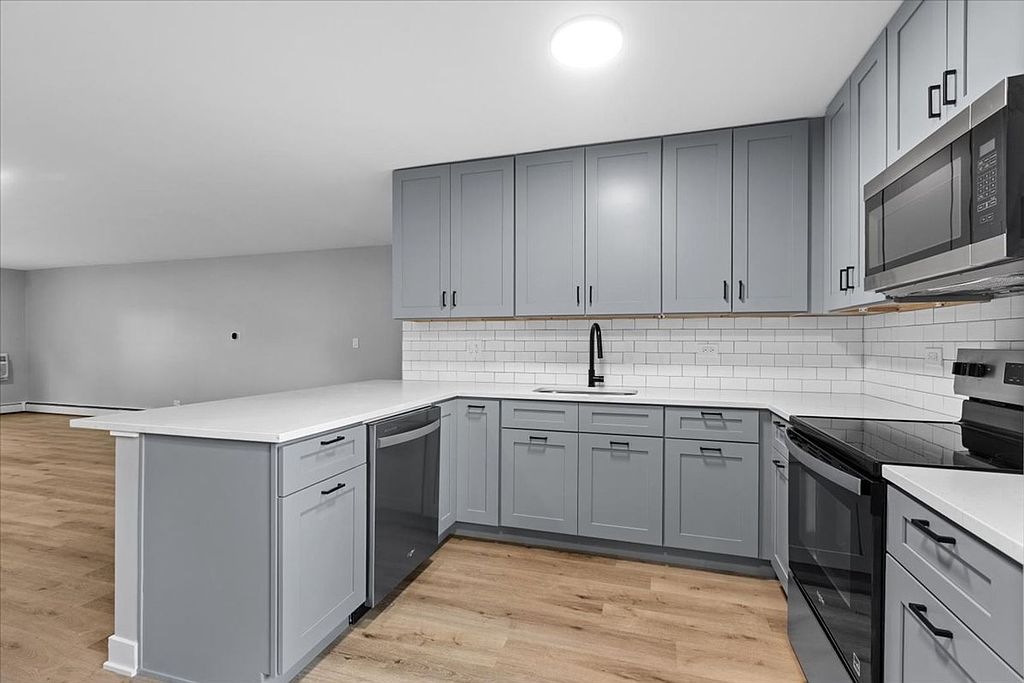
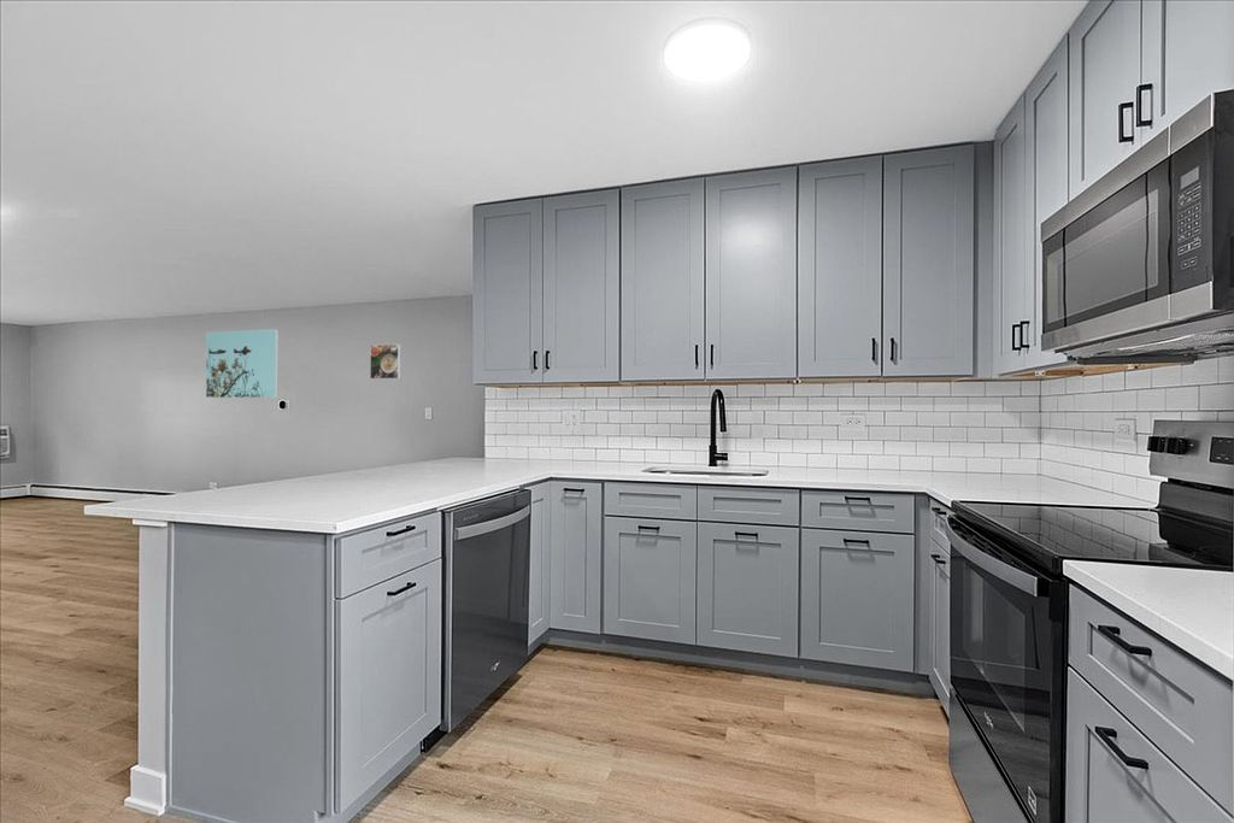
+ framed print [205,328,280,399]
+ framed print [369,343,401,381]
